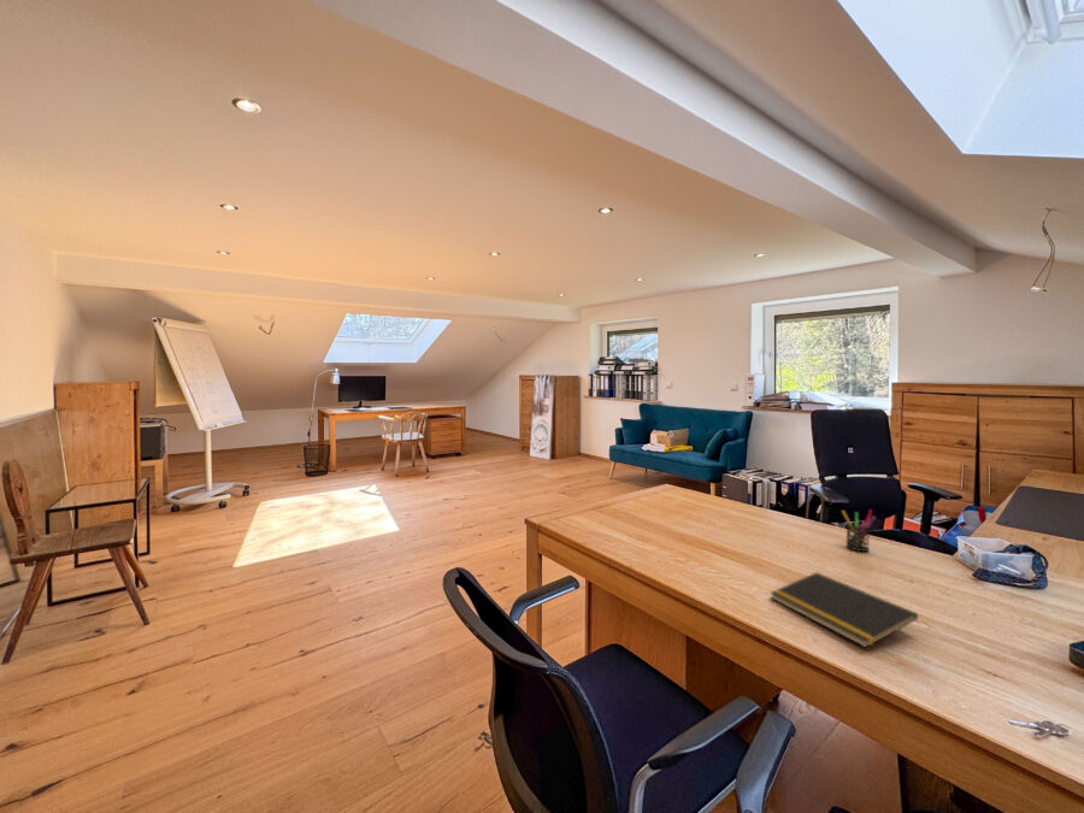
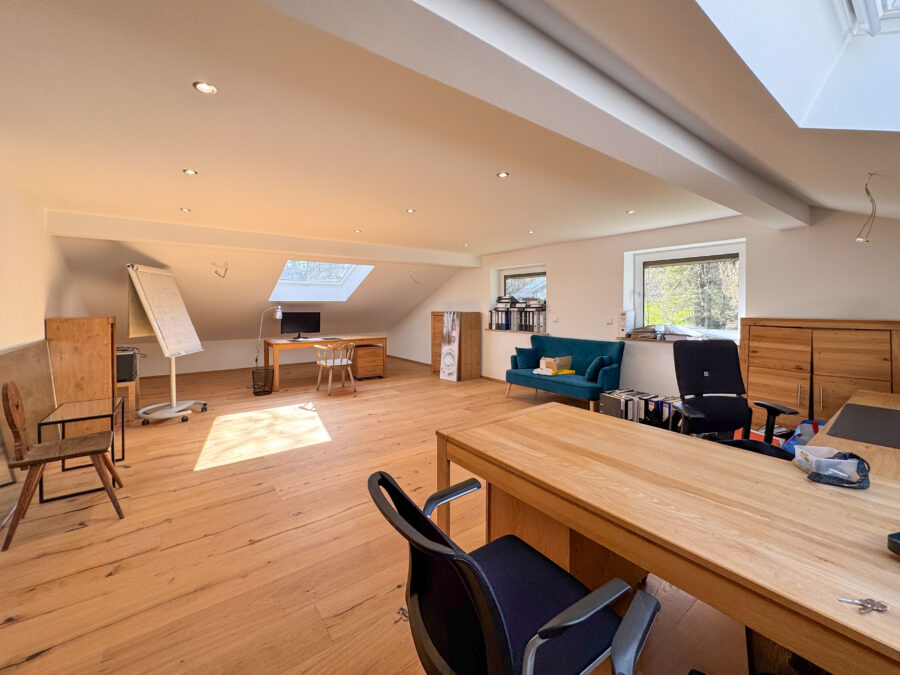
- pen holder [841,509,878,553]
- notepad [768,571,919,649]
